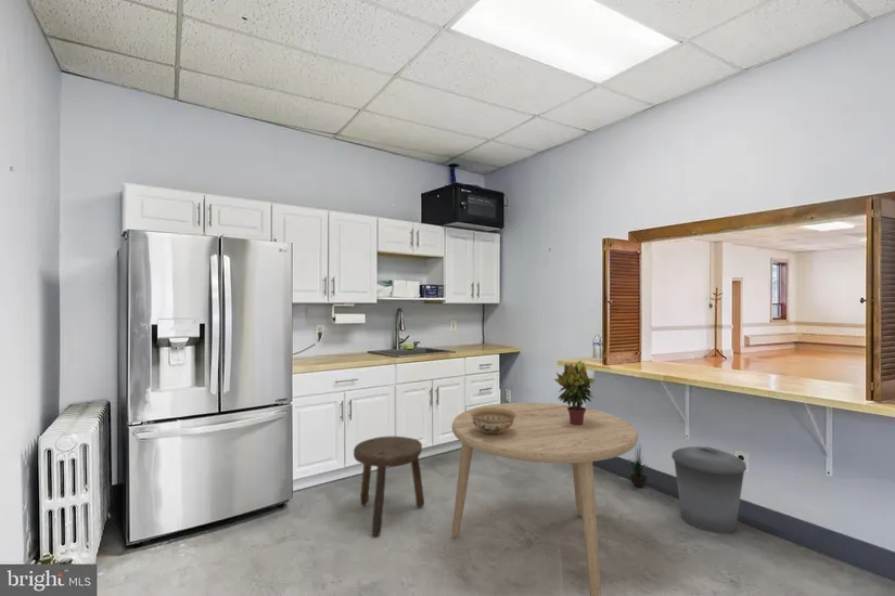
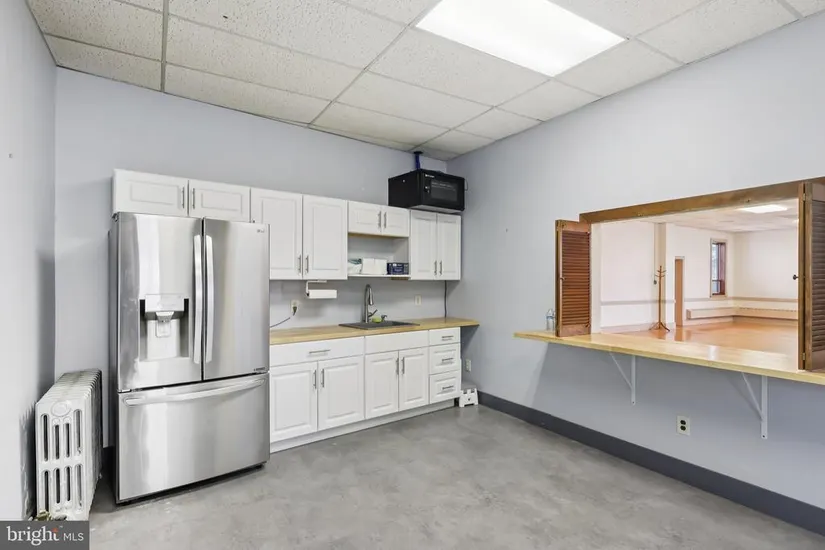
- ceramic bowl [470,407,516,435]
- potted plant [625,444,651,489]
- trash can [670,445,747,534]
- dining table [451,402,639,596]
- potted plant [553,359,596,425]
- stool [353,436,425,537]
